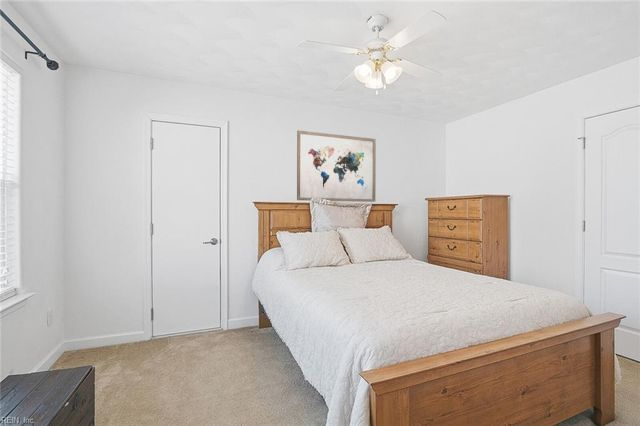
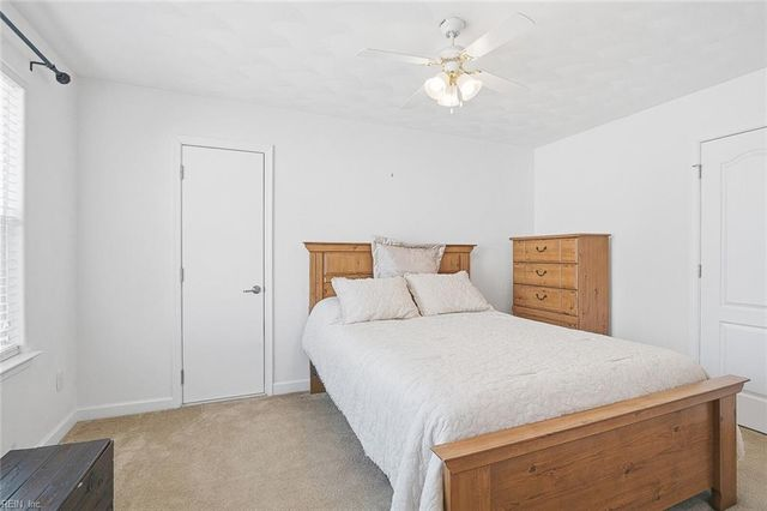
- wall art [296,129,377,203]
